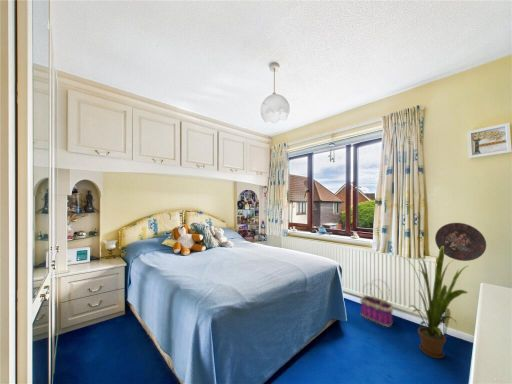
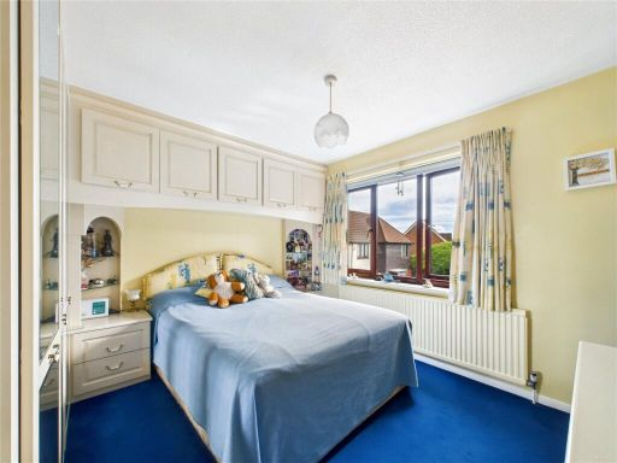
- decorative plate [434,222,487,262]
- house plant [402,246,469,359]
- basket [359,278,394,327]
